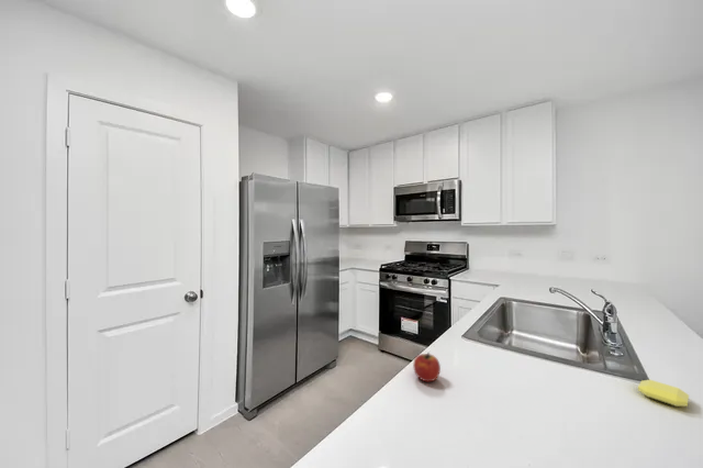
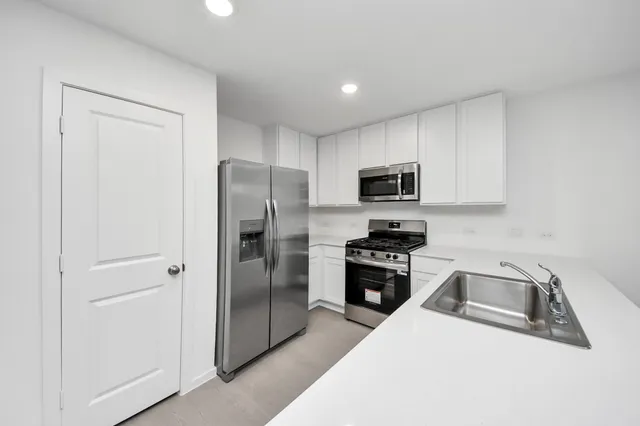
- soap bar [637,379,690,408]
- fruit [412,352,442,382]
